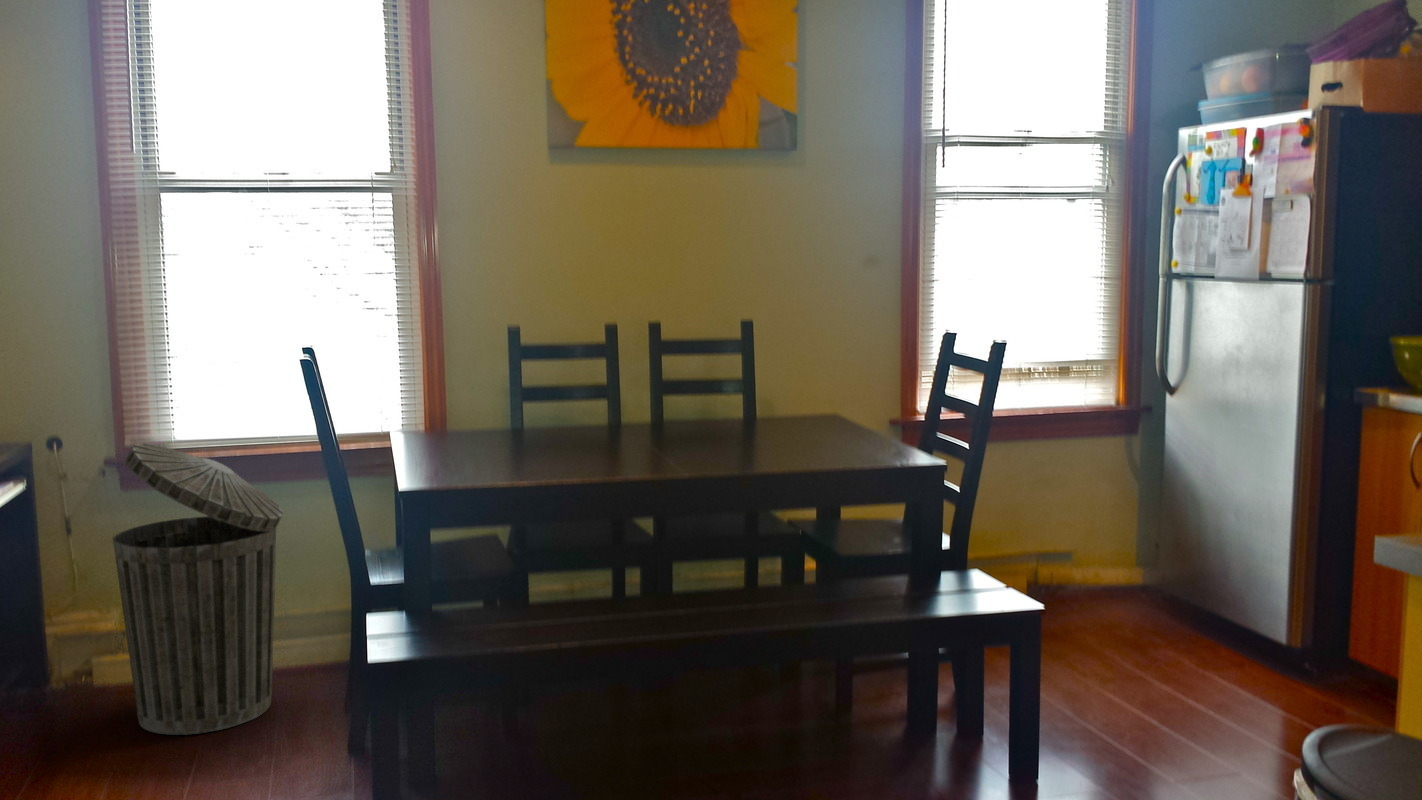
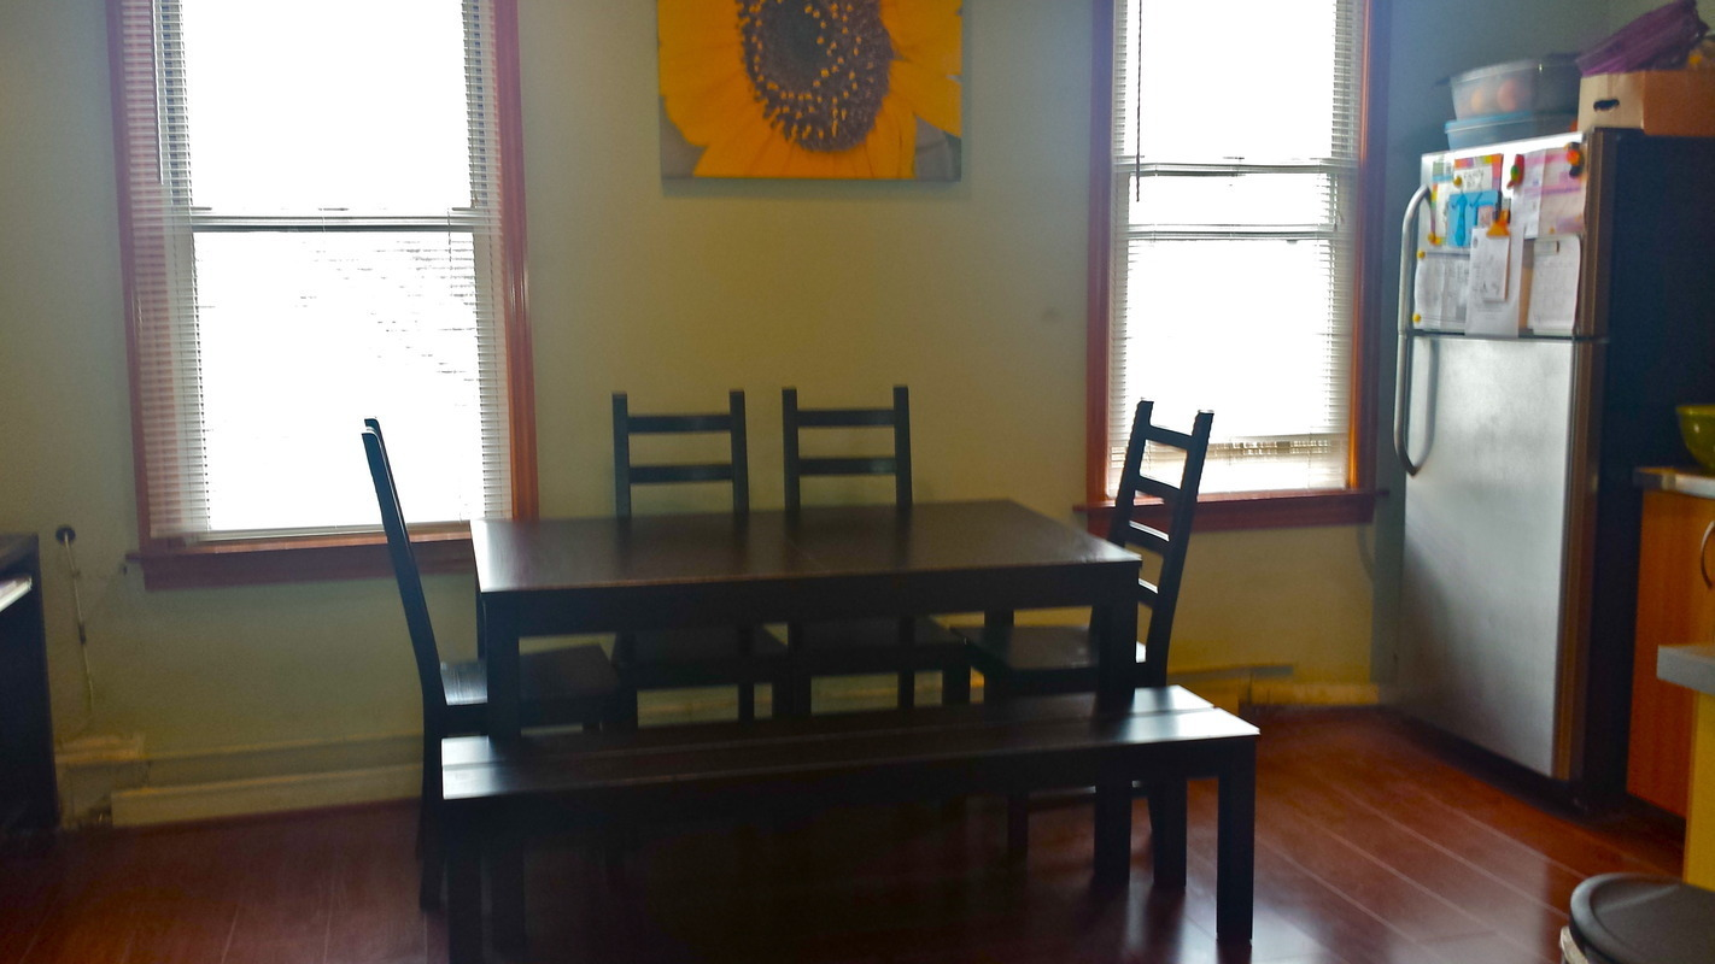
- trash can [111,442,284,736]
